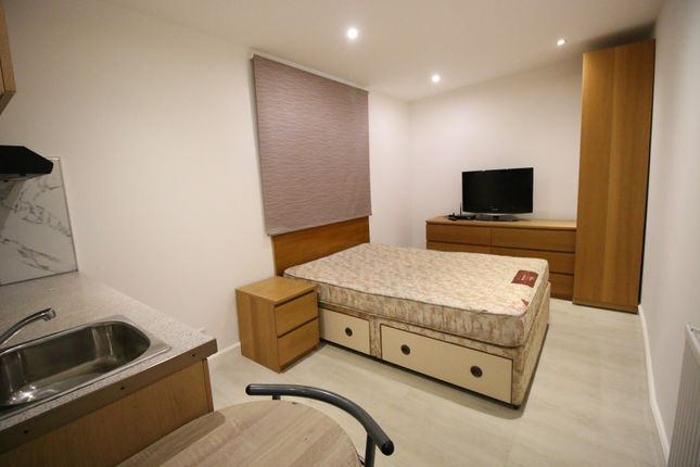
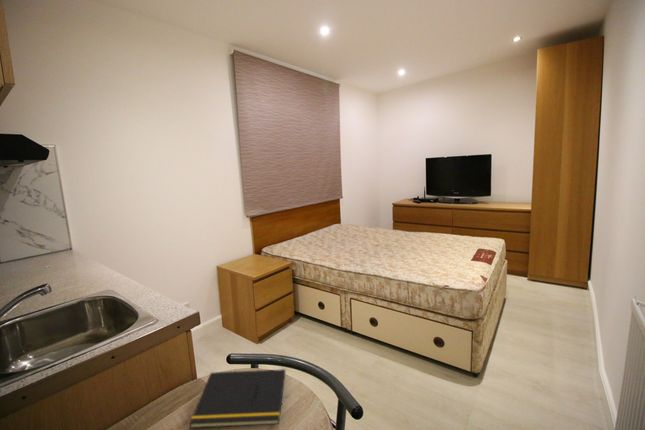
+ notepad [188,368,287,429]
